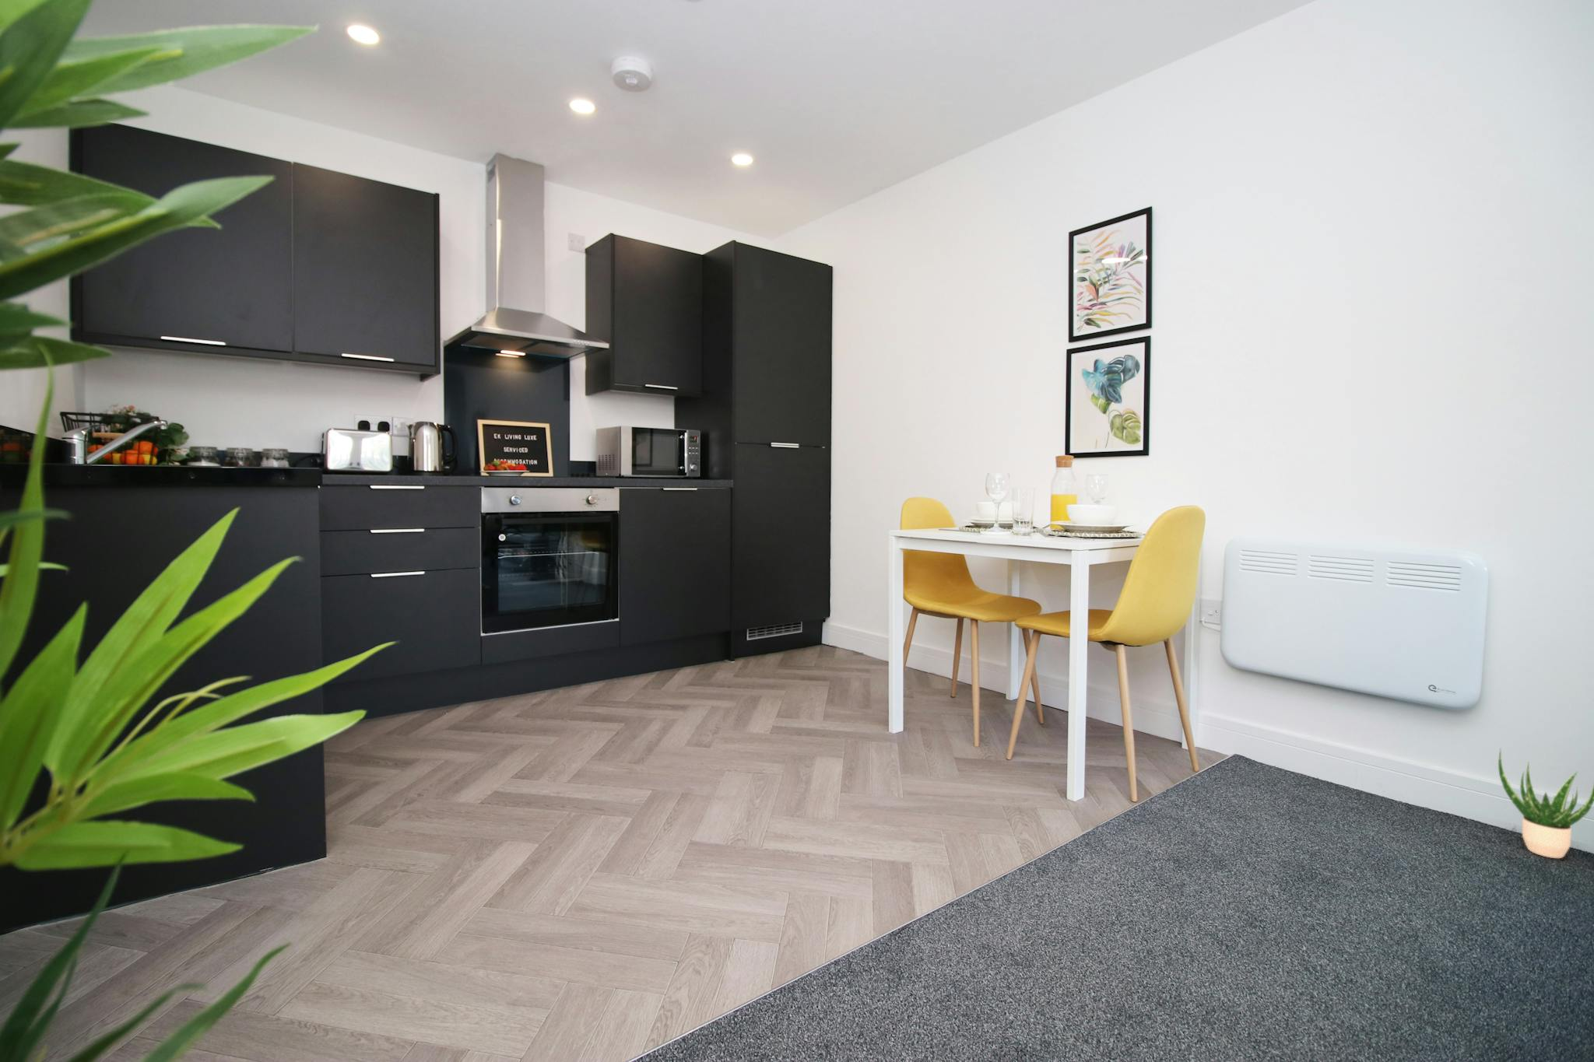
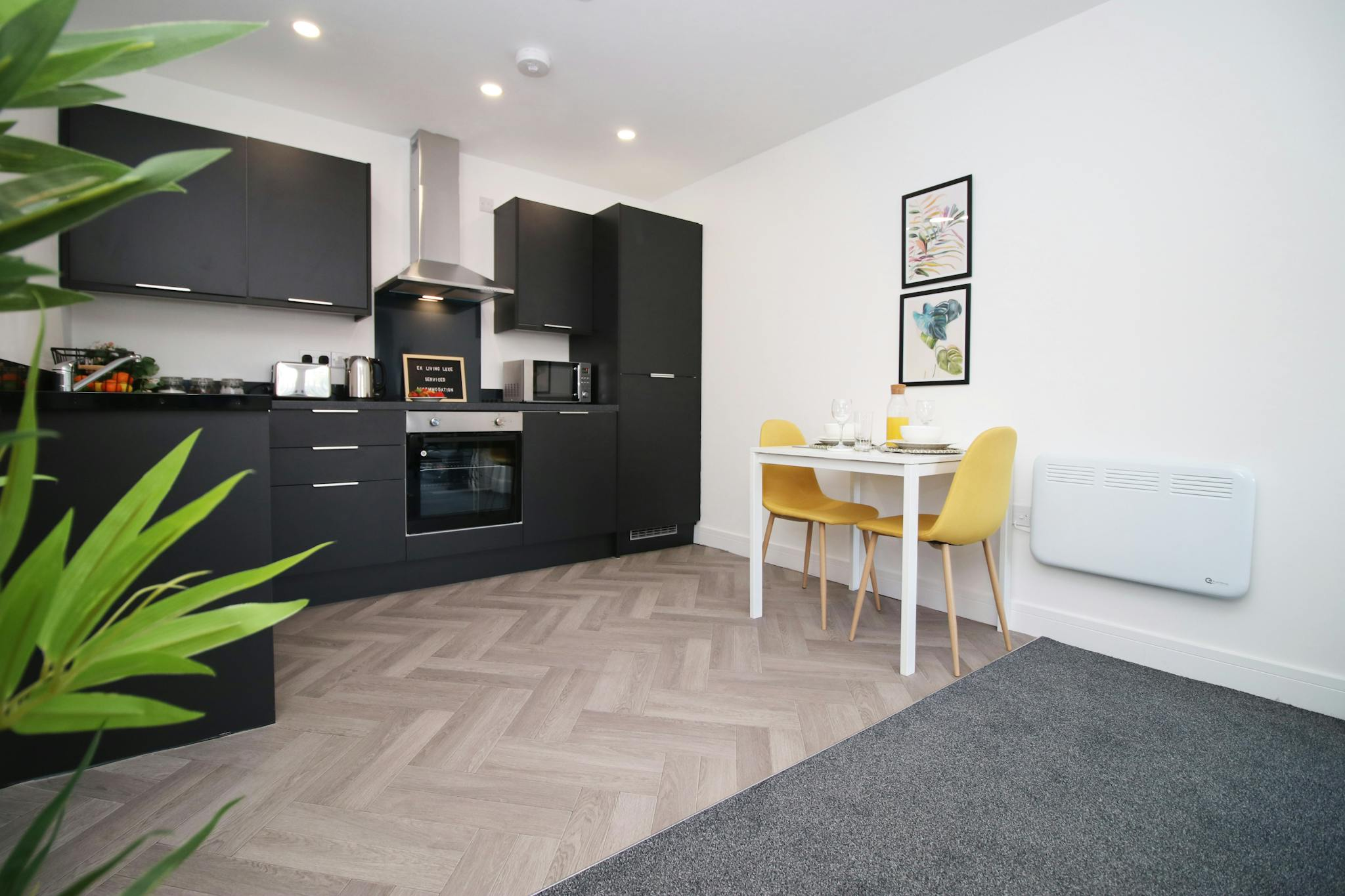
- potted plant [1498,747,1594,859]
